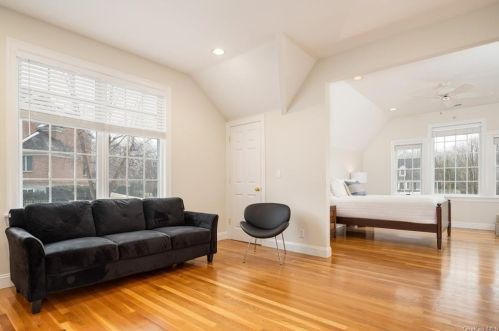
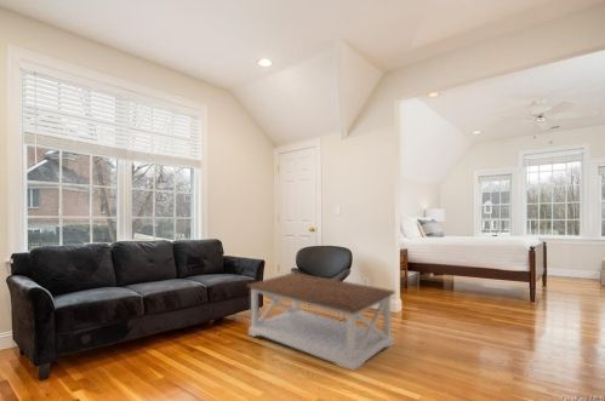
+ coffee table [245,271,396,372]
